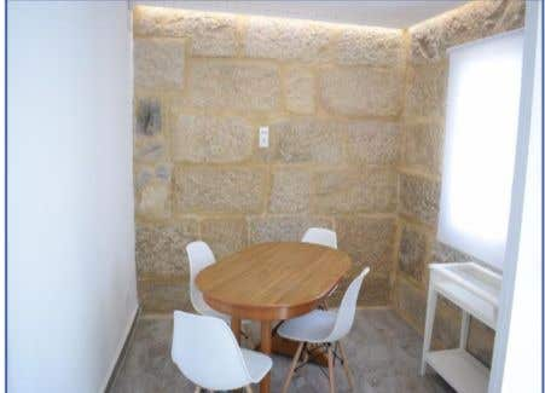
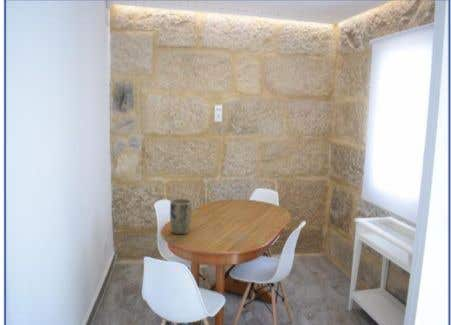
+ plant pot [169,198,193,235]
